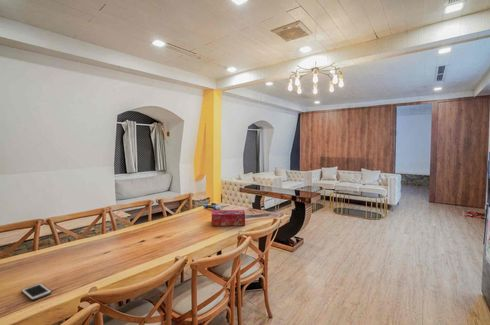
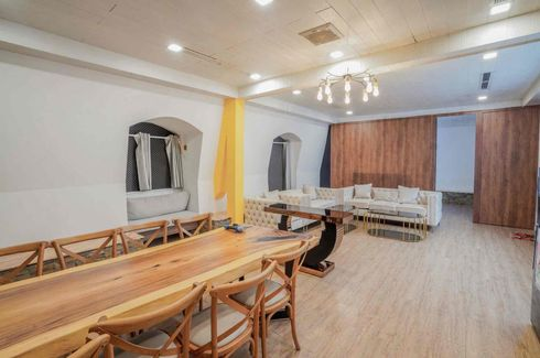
- cell phone [21,282,53,302]
- tissue box [211,209,246,227]
